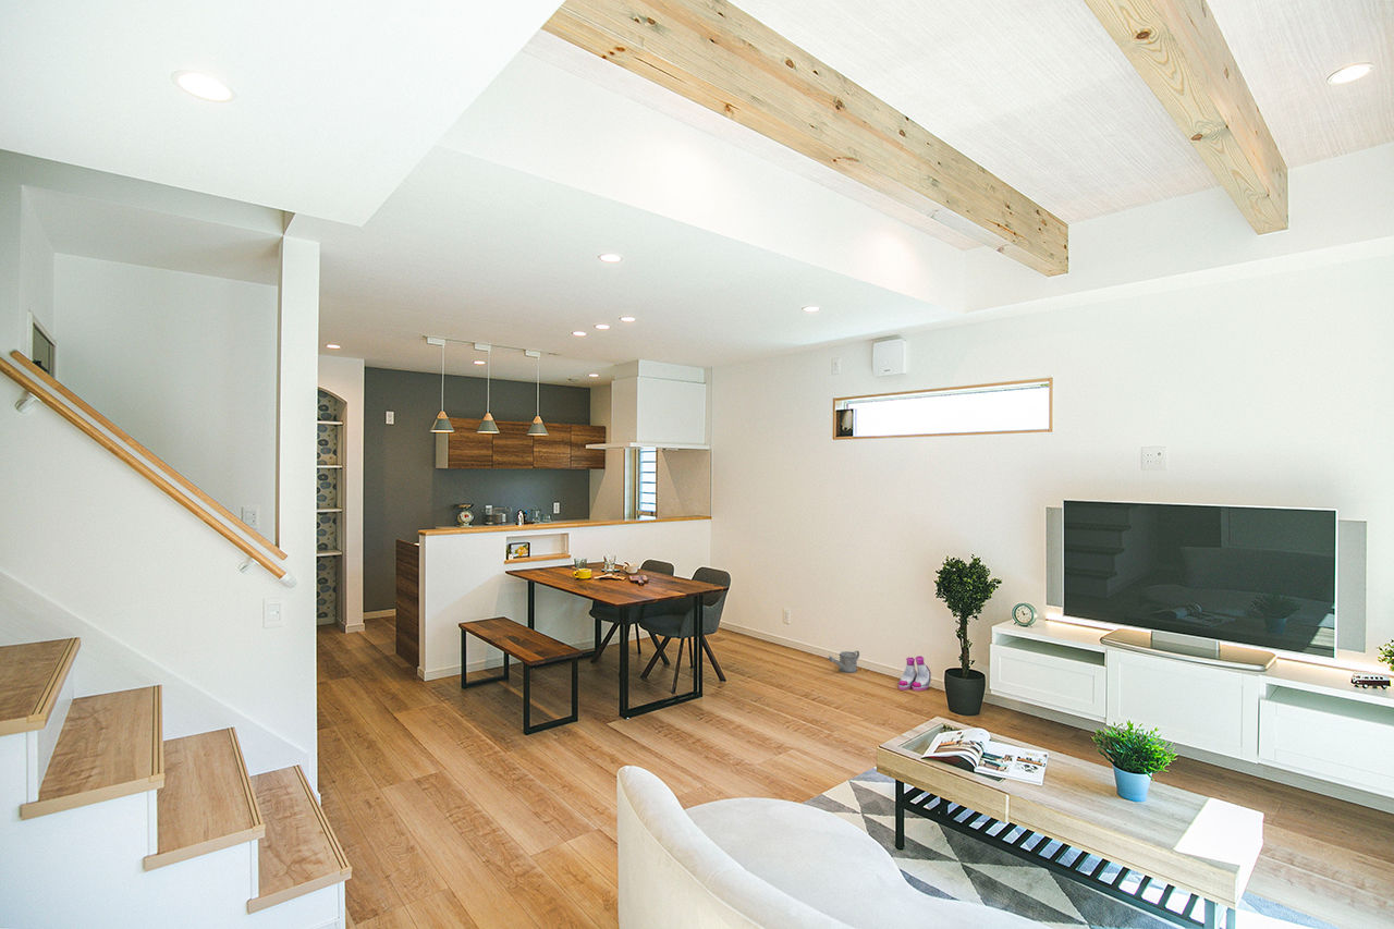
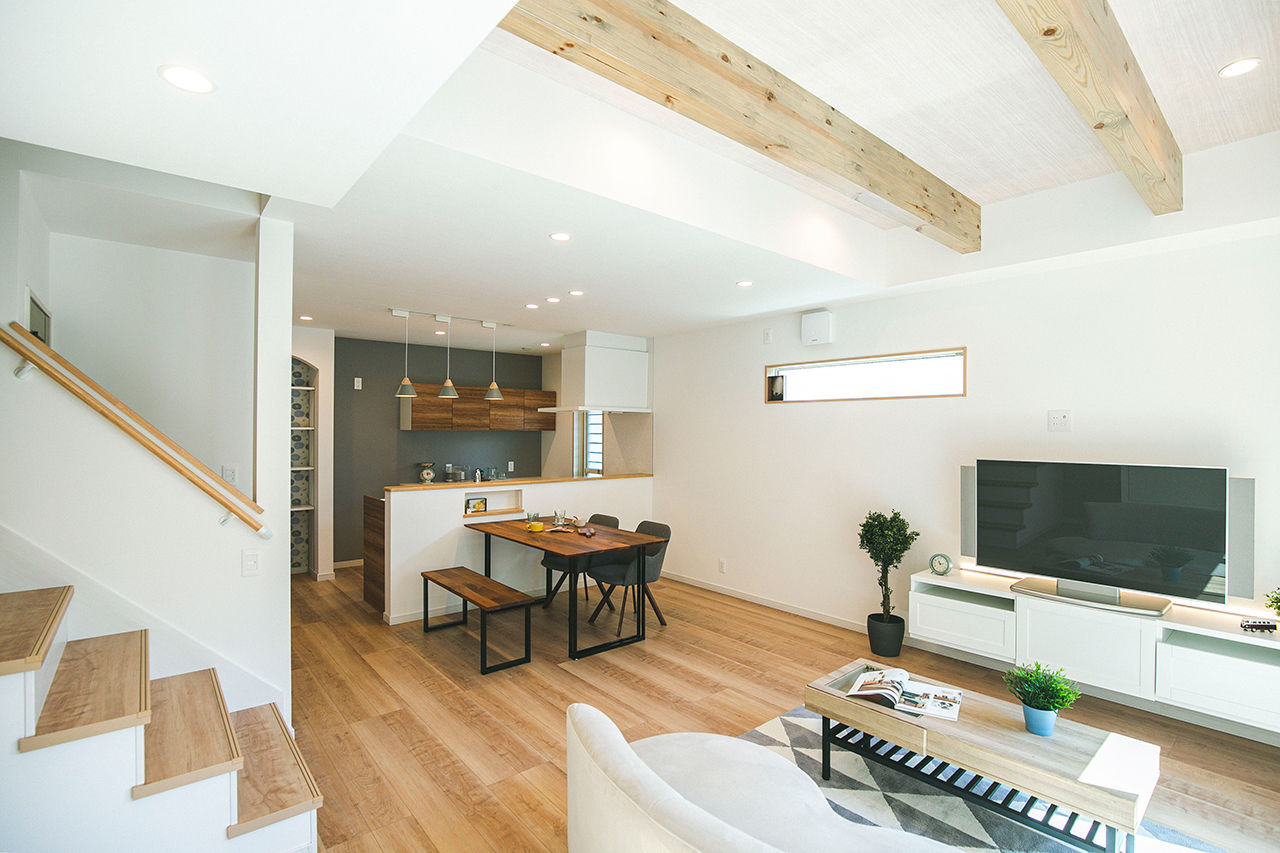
- watering can [828,650,860,674]
- boots [897,655,932,692]
